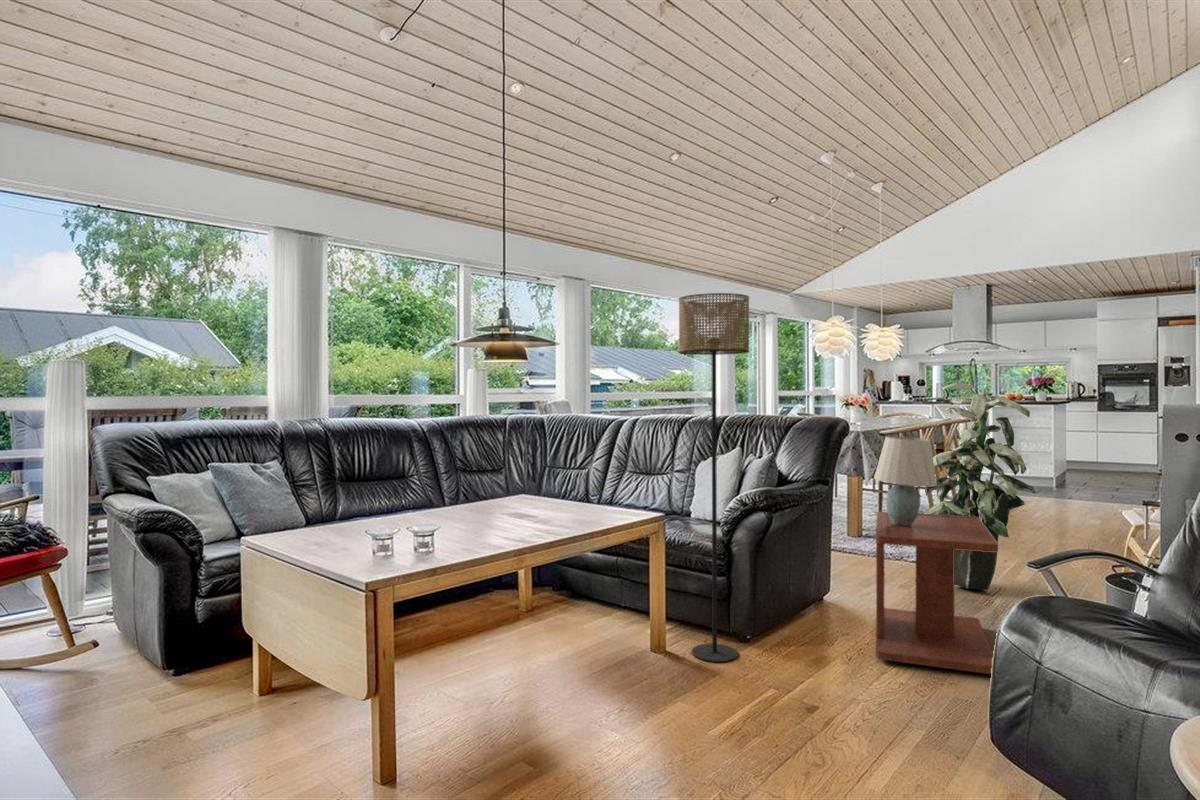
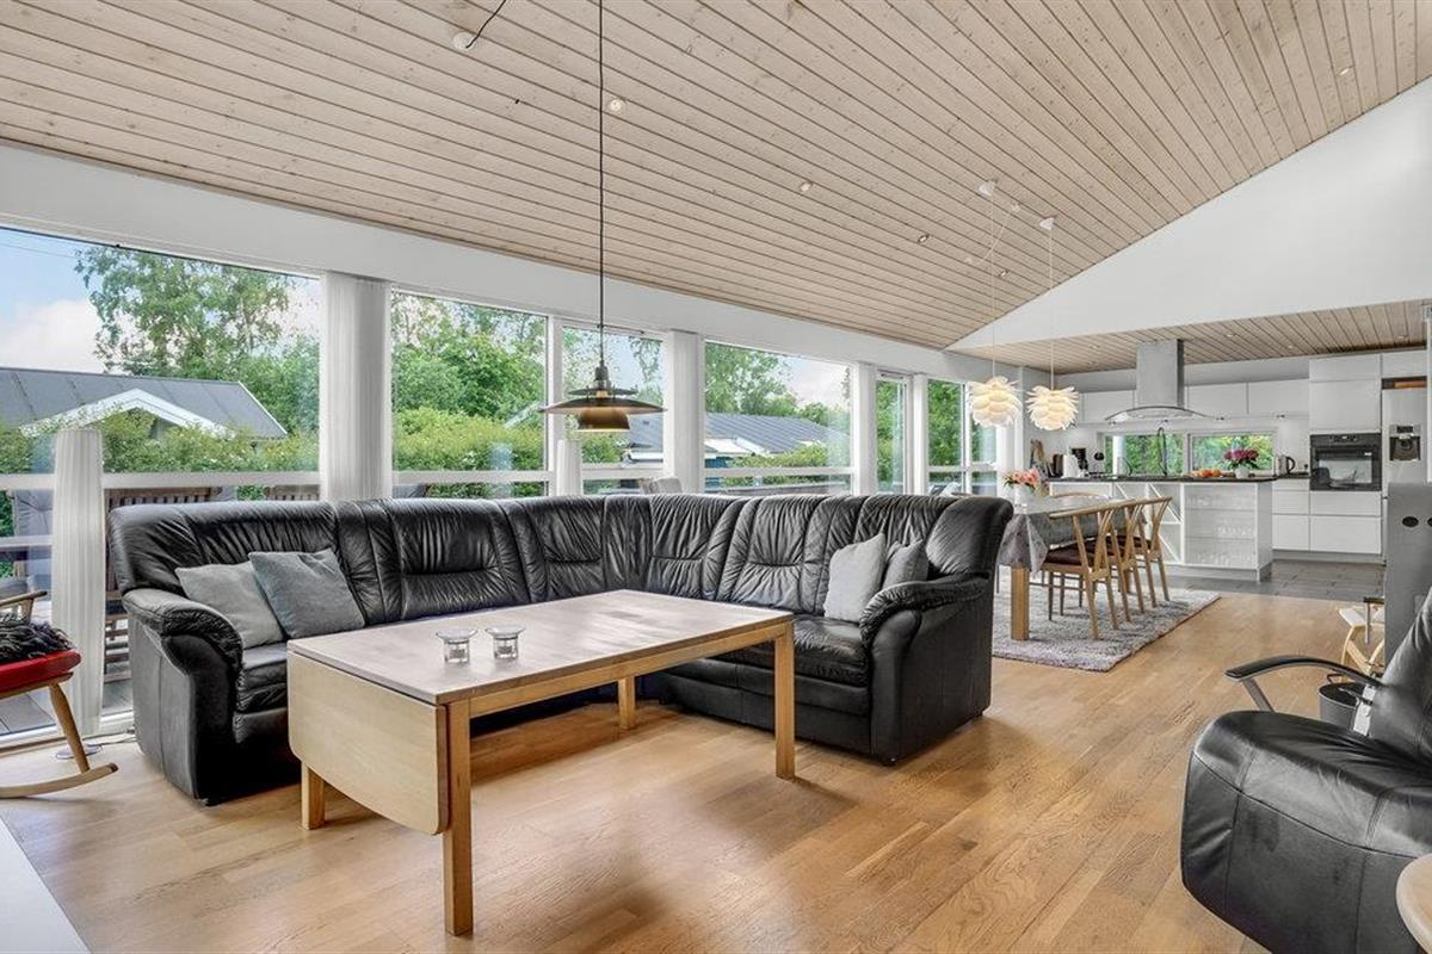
- side table [875,510,999,675]
- floor lamp [678,292,750,663]
- table lamp [873,435,937,526]
- indoor plant [923,382,1037,591]
